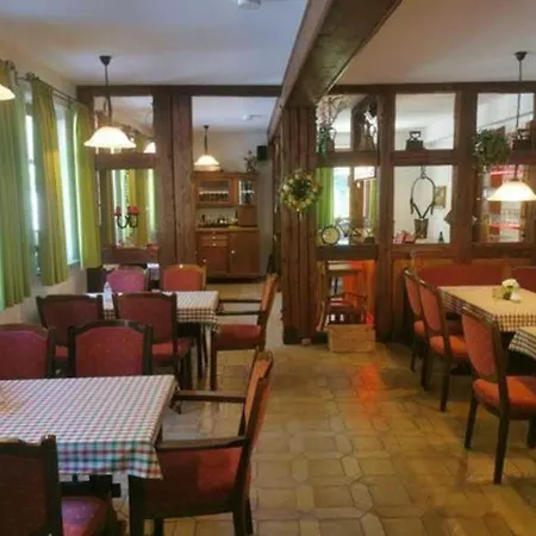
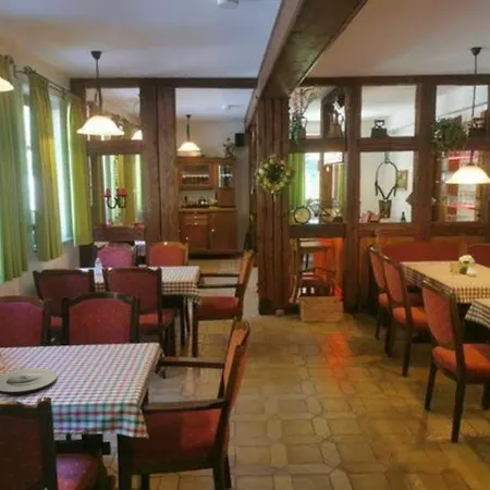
+ plate [0,367,58,396]
